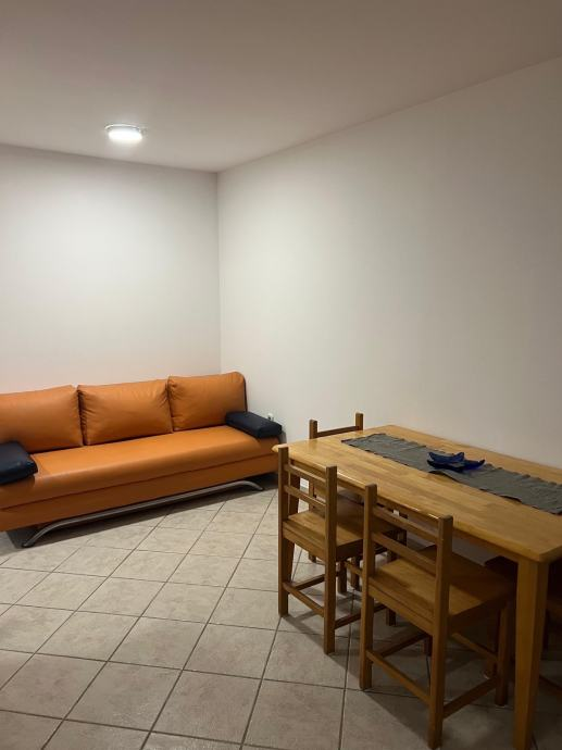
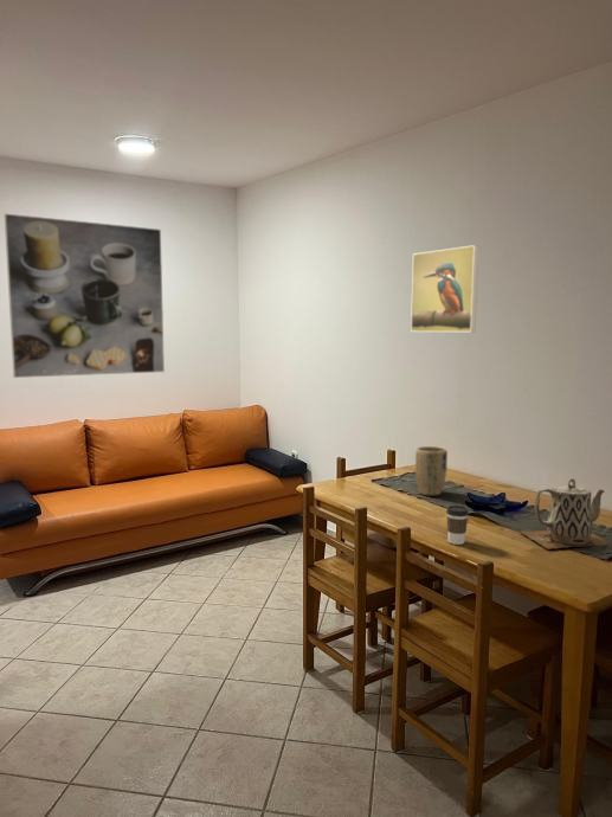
+ plant pot [414,445,449,497]
+ teapot [520,477,612,551]
+ coffee cup [445,504,470,546]
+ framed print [4,212,166,379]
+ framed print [410,244,479,333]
